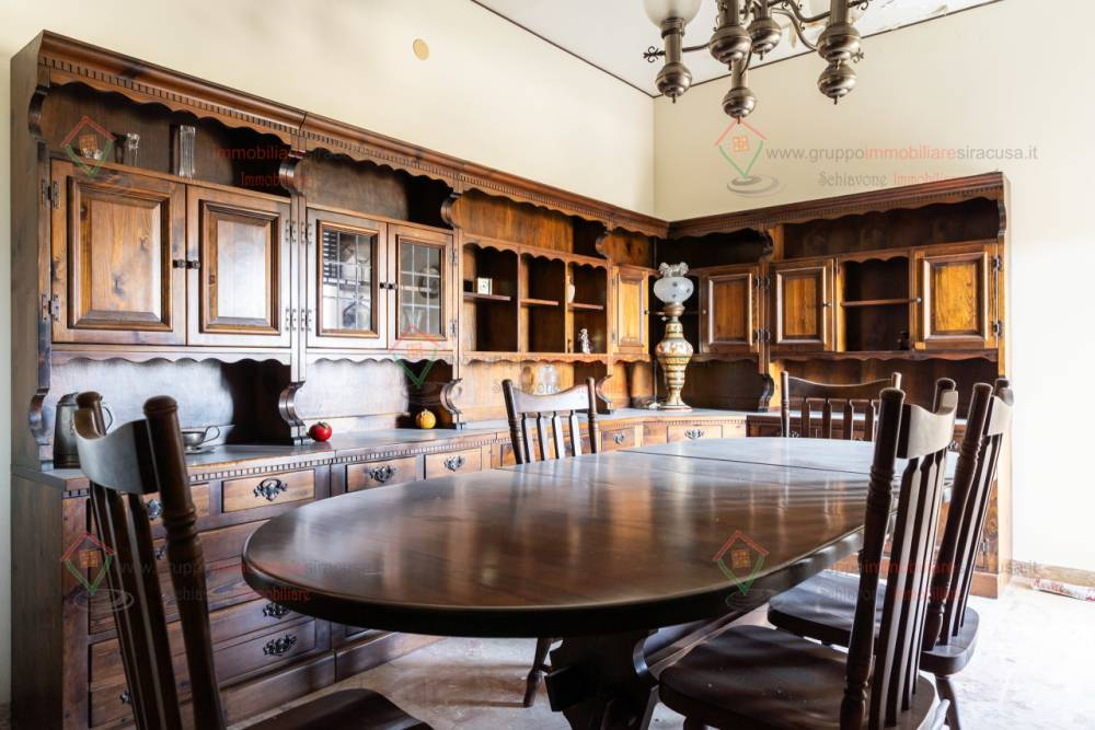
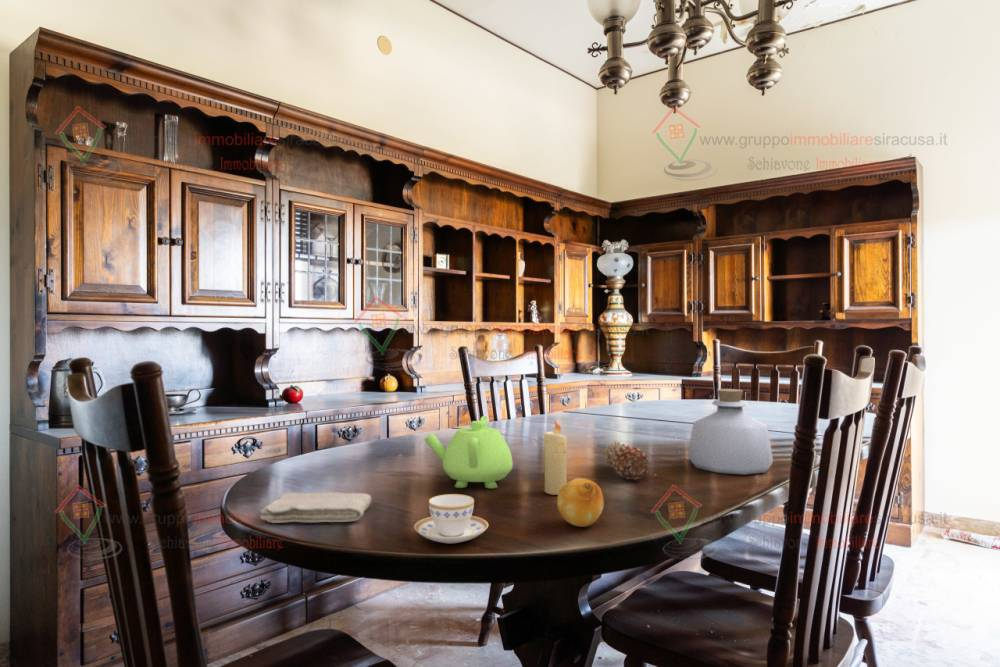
+ teapot [423,415,514,489]
+ bottle [687,388,774,476]
+ washcloth [259,491,373,524]
+ teacup [413,493,489,544]
+ fruit [601,440,650,481]
+ candle [542,419,569,496]
+ fruit [556,477,605,528]
